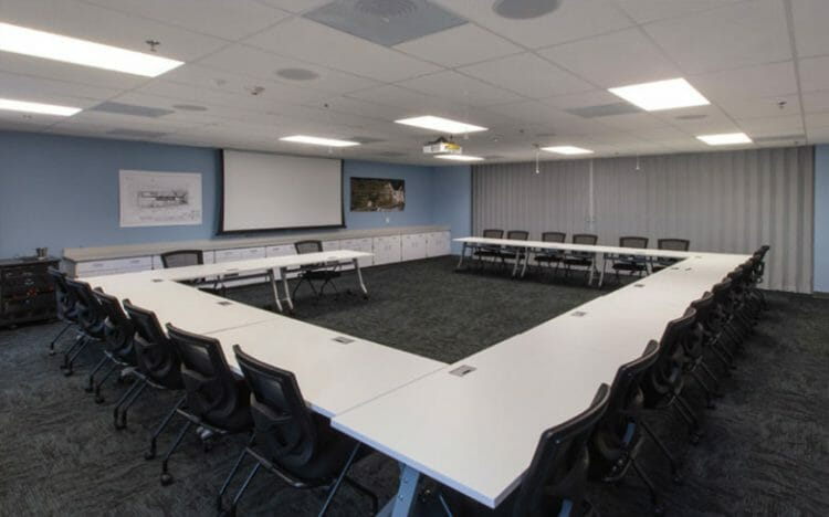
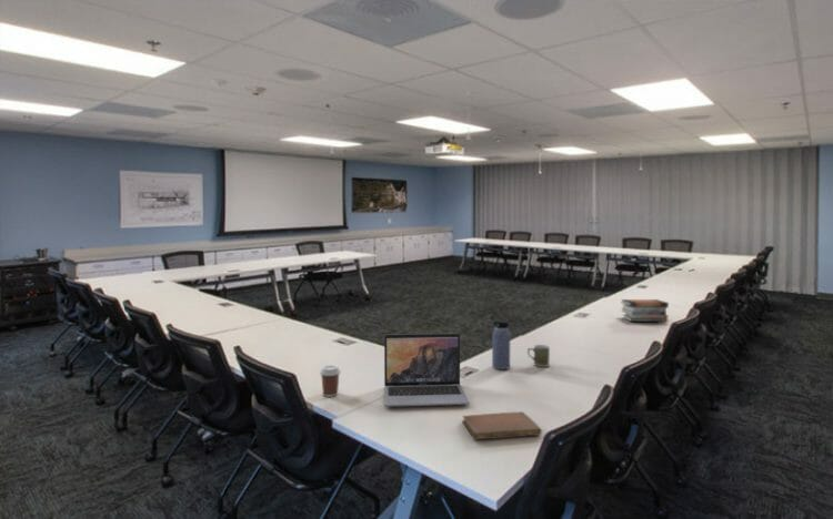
+ water bottle [490,312,512,370]
+ notebook [461,410,542,441]
+ coffee cup [319,364,342,398]
+ book stack [620,298,670,323]
+ mug [526,344,551,368]
+ laptop [383,333,471,407]
